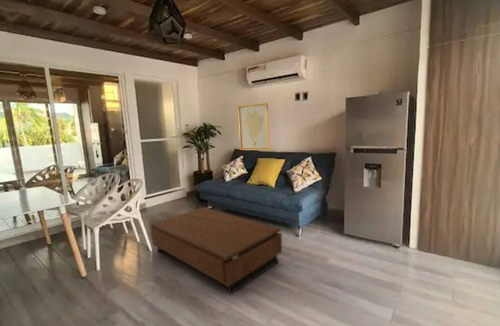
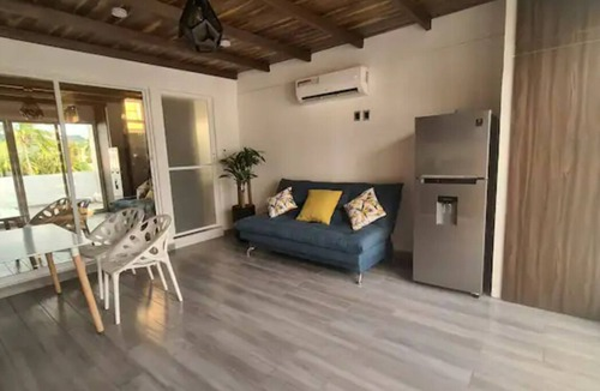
- coffee table [149,206,283,296]
- wall art [237,102,271,151]
